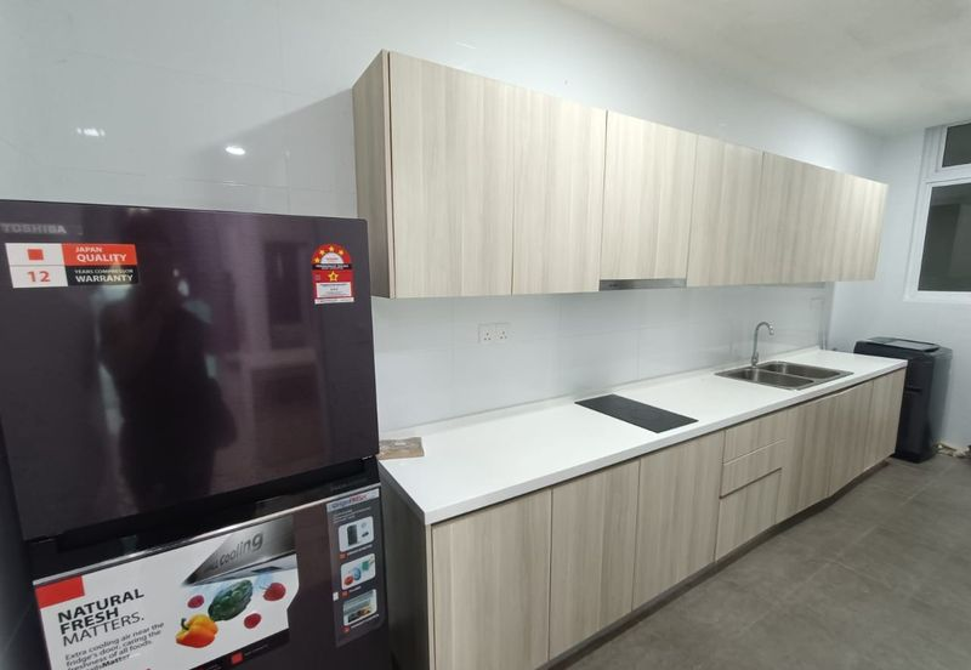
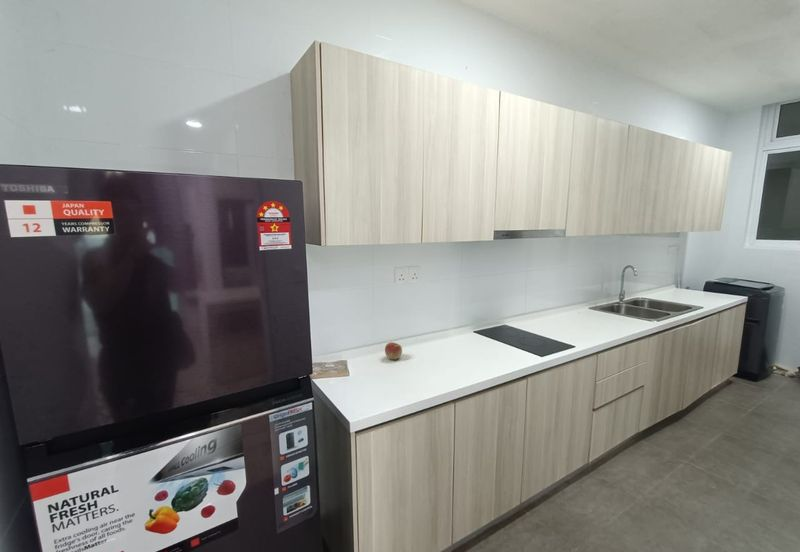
+ apple [384,341,403,361]
